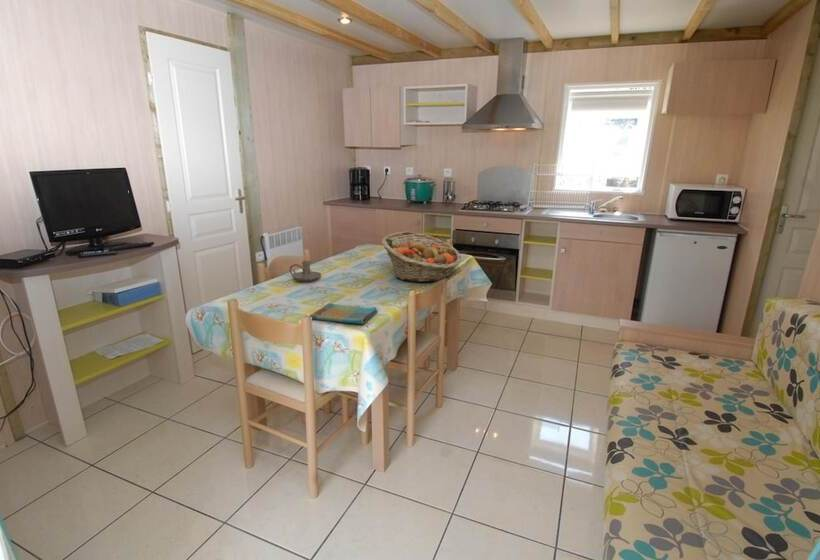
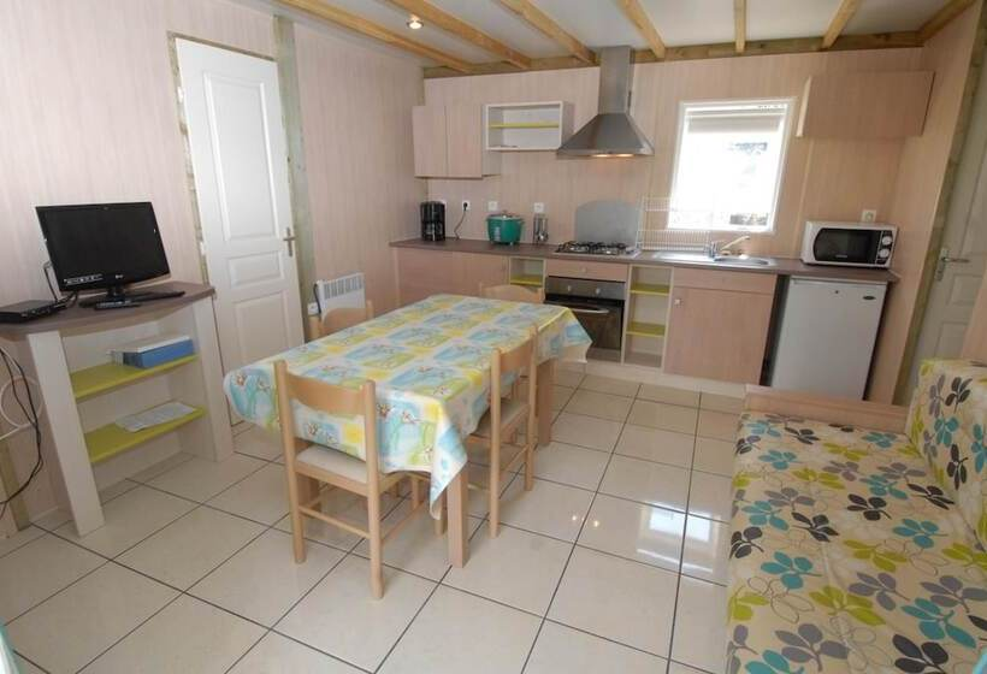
- dish towel [309,302,379,325]
- candle holder [289,260,322,282]
- fruit basket [381,231,462,283]
